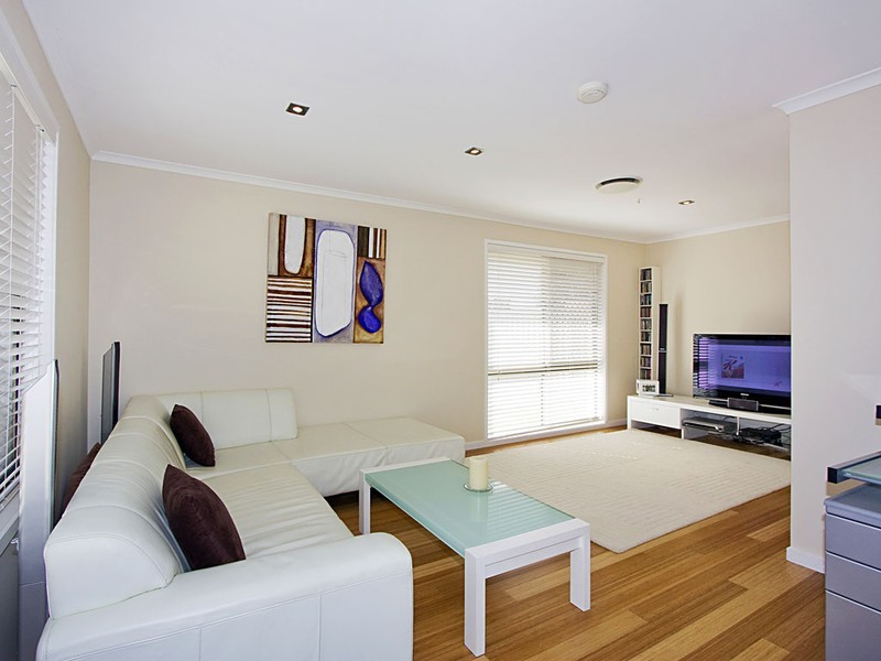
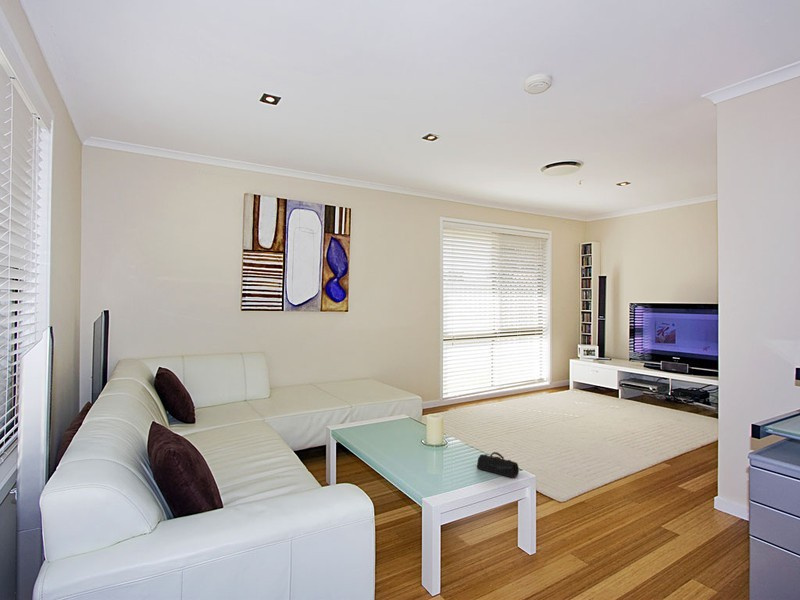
+ pencil case [476,451,520,479]
